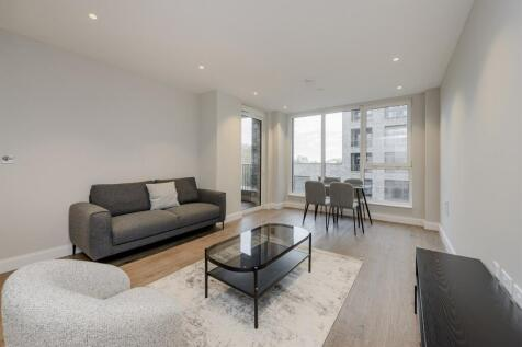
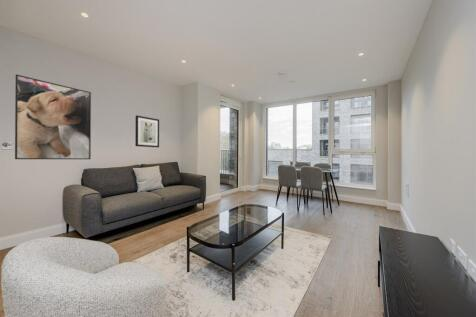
+ wall art [134,115,160,148]
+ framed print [14,74,92,160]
